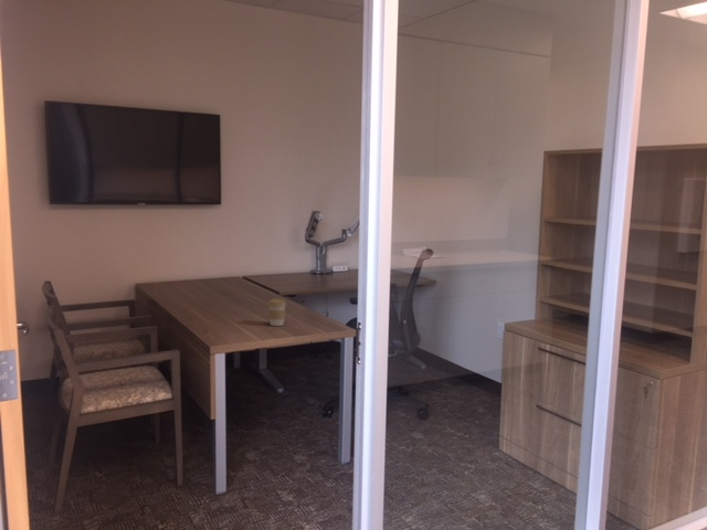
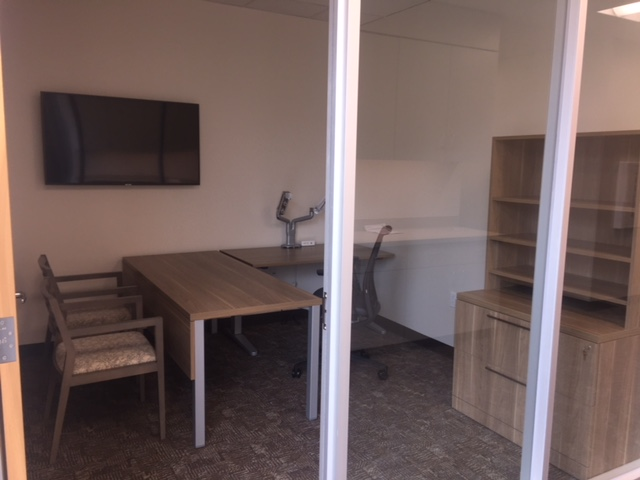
- coffee cup [266,297,287,327]
